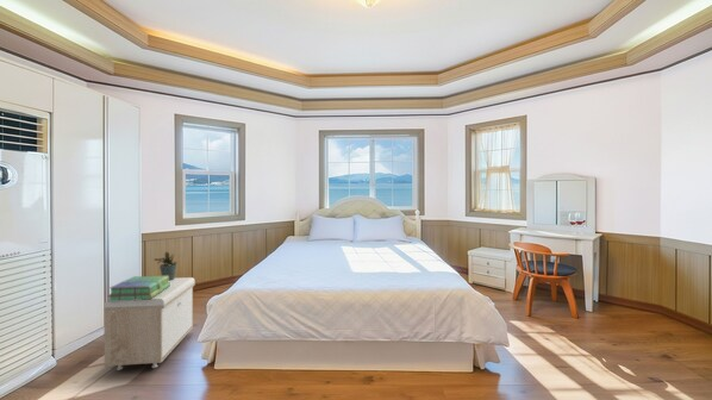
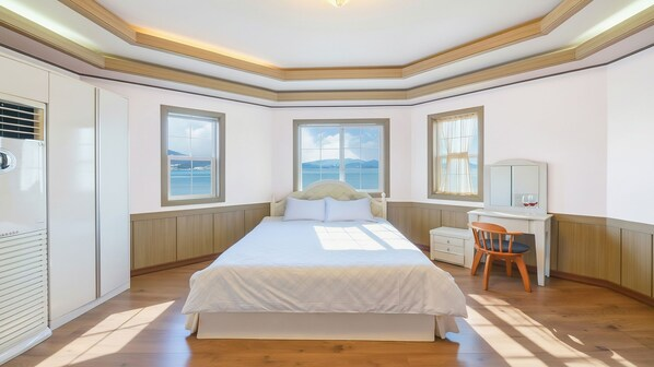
- storage bench [104,276,196,371]
- stack of books [106,275,170,301]
- potted plant [154,251,179,281]
